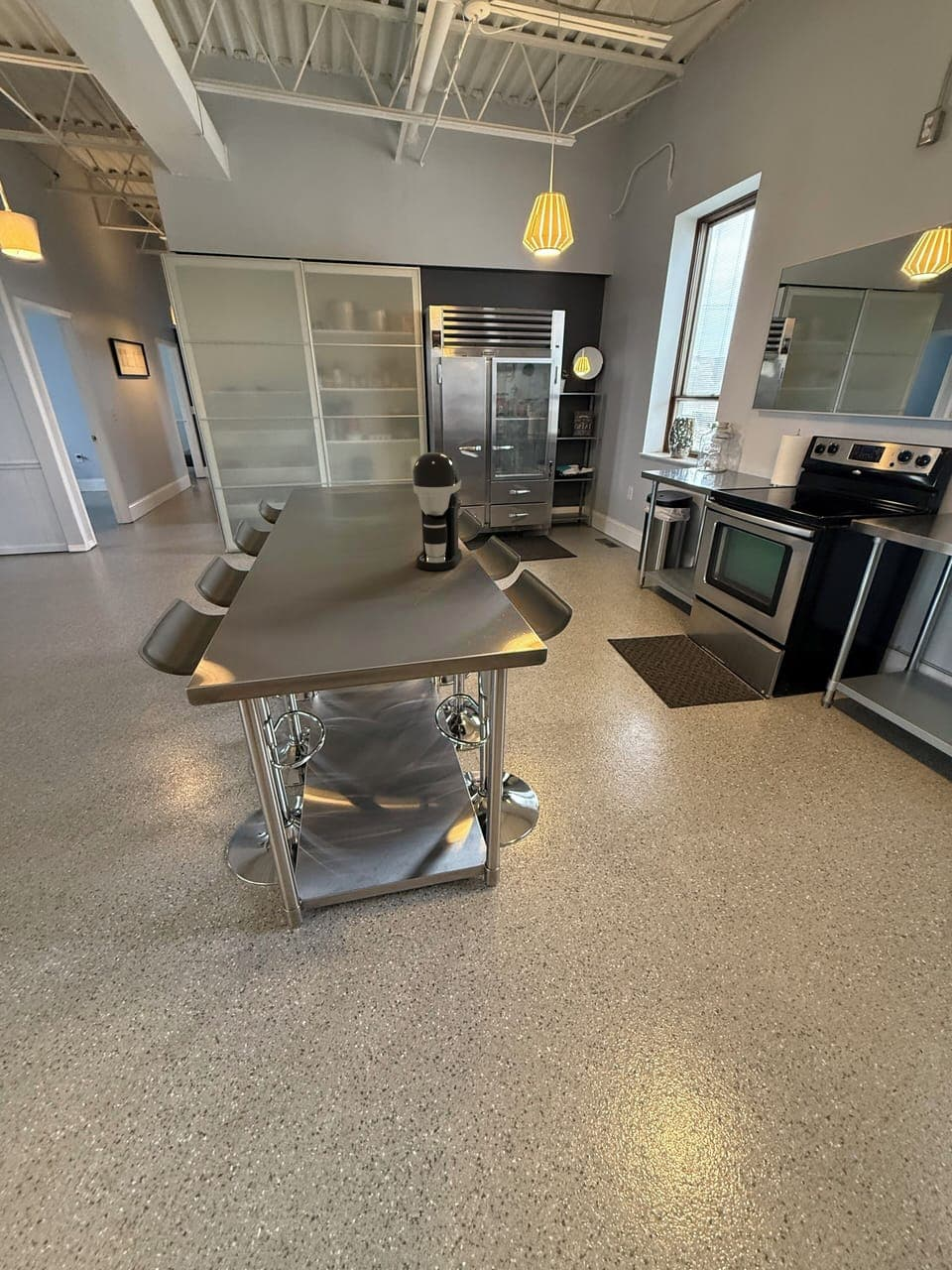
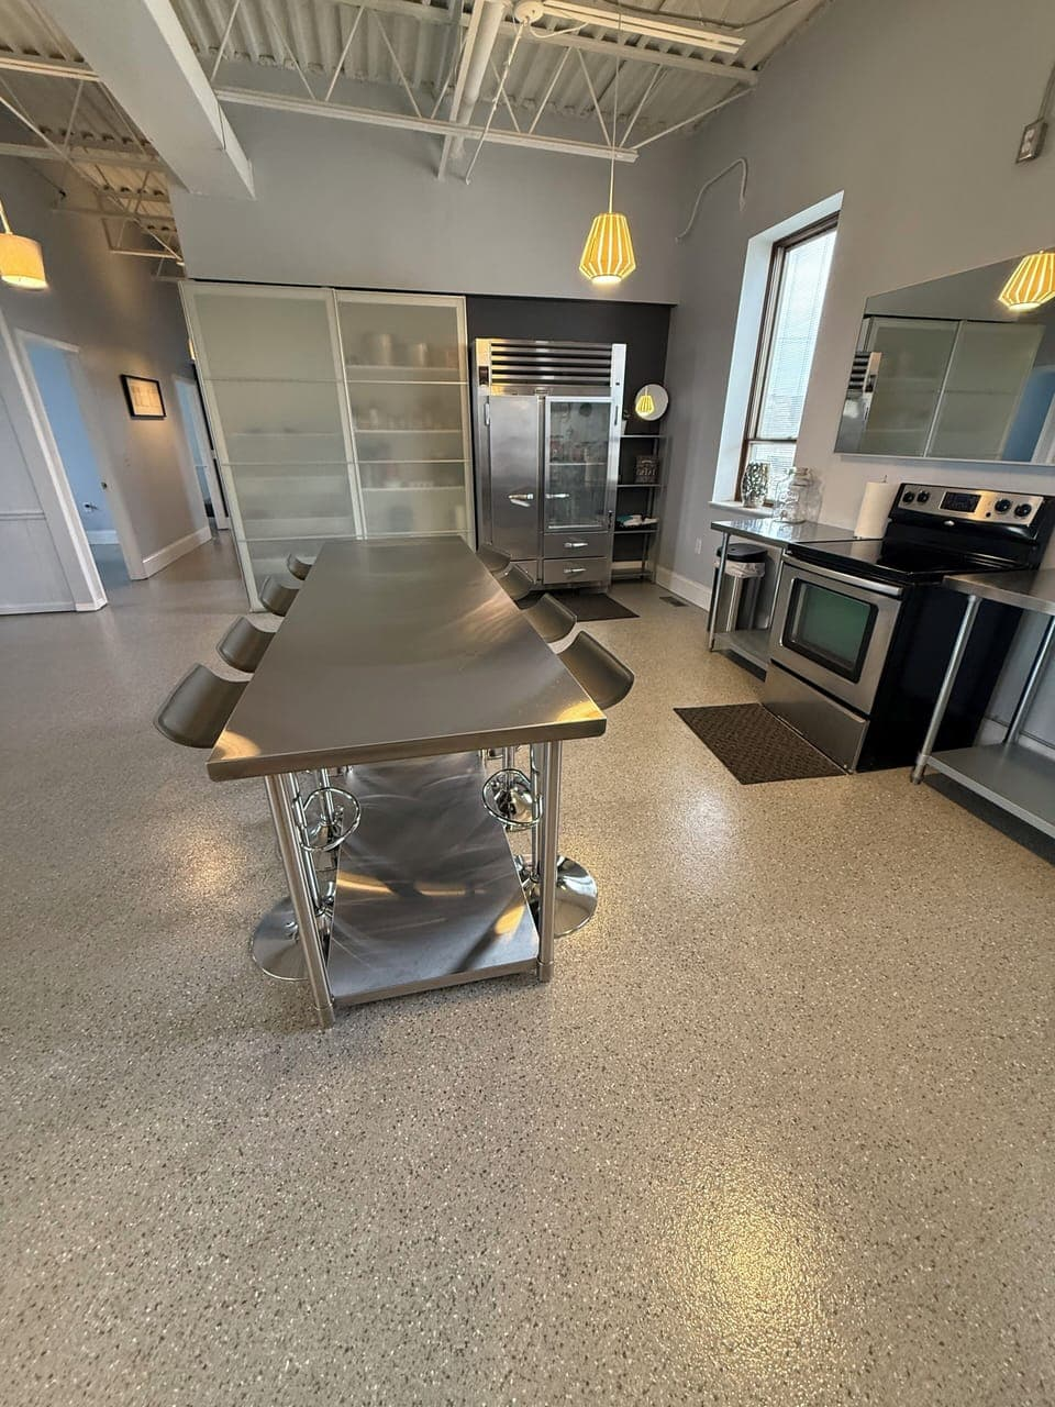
- coffee maker [412,451,463,572]
